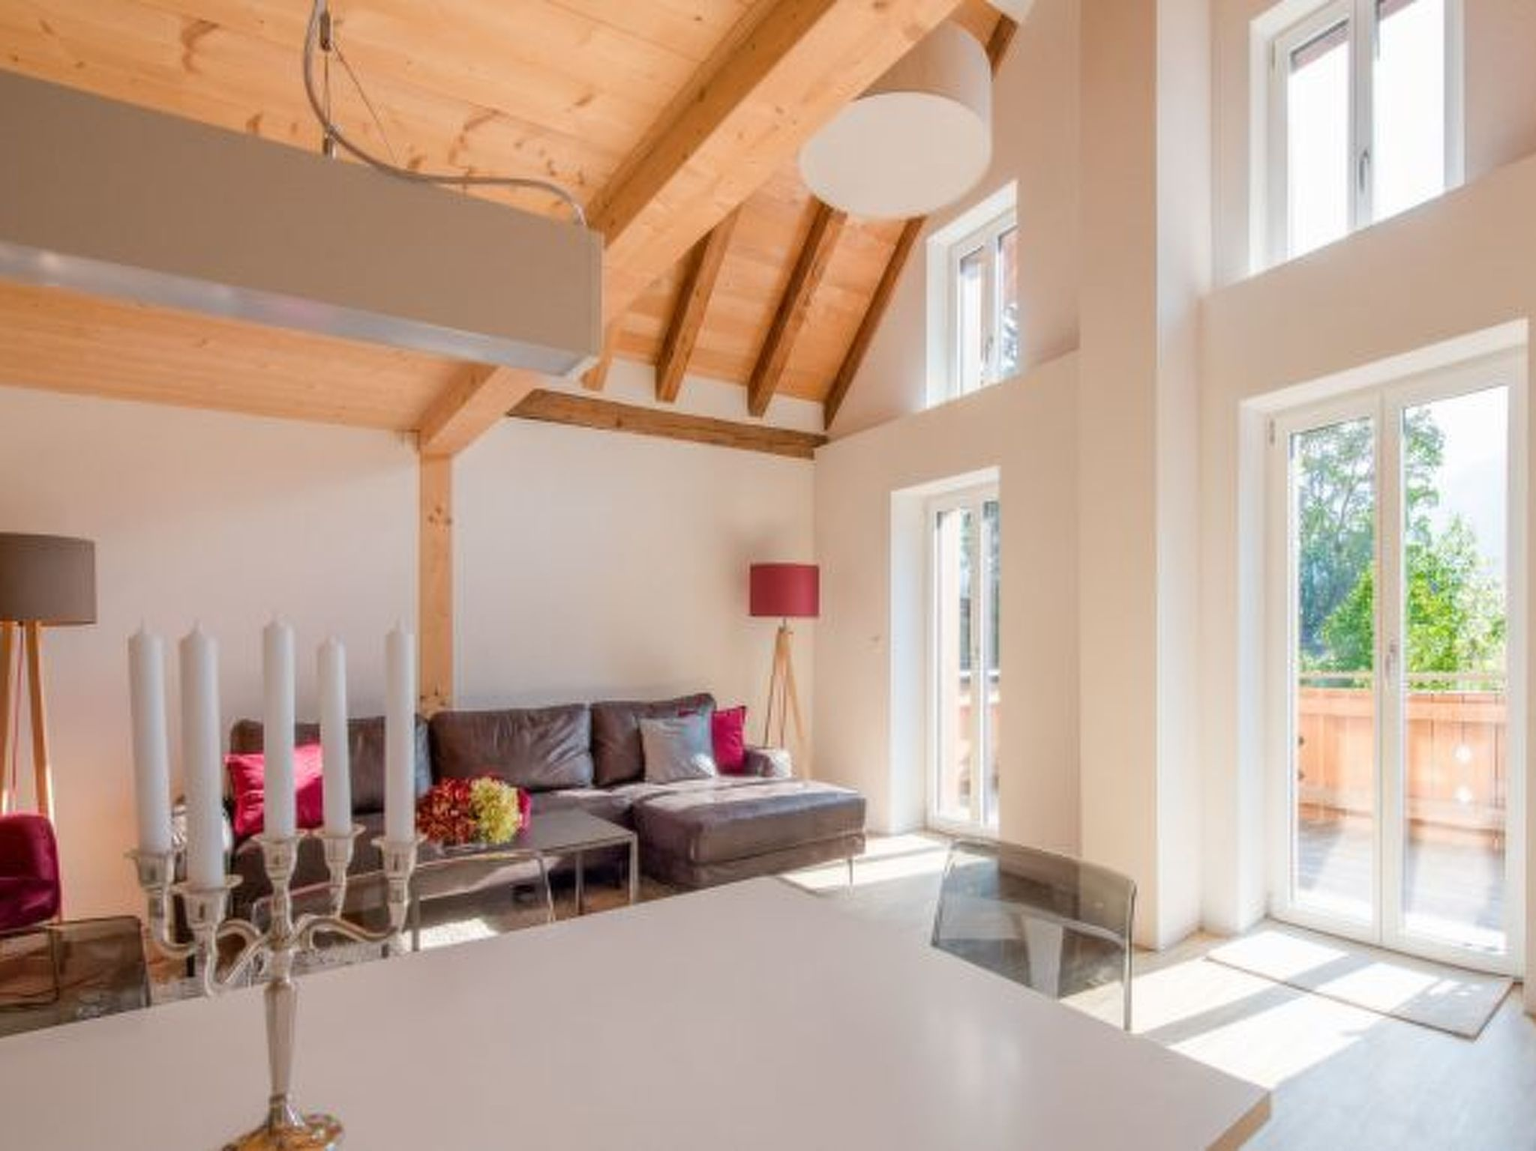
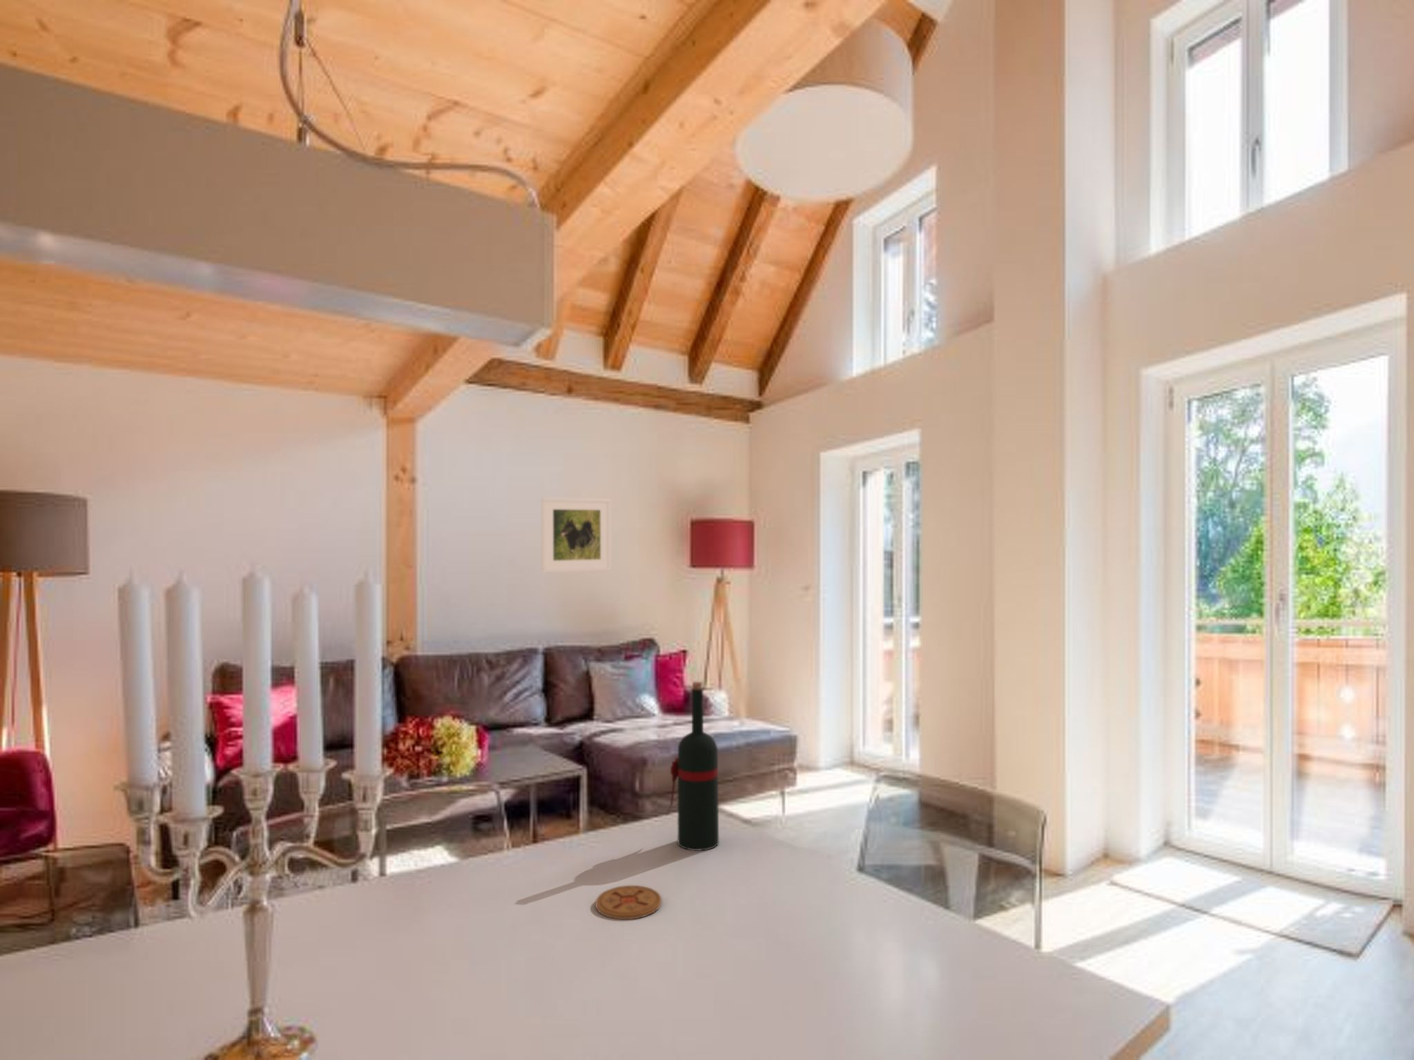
+ wine bottle [665,681,719,852]
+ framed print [541,497,611,573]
+ coaster [596,885,662,920]
